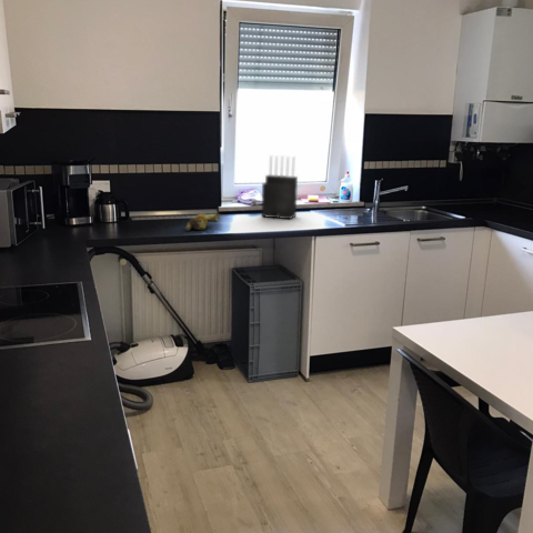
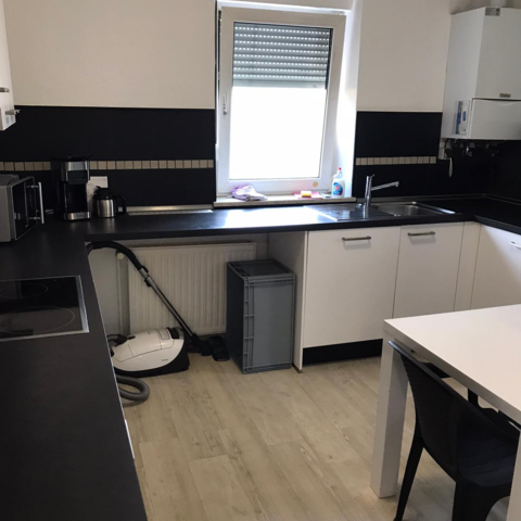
- knife block [261,153,299,220]
- banana bunch [184,212,222,232]
